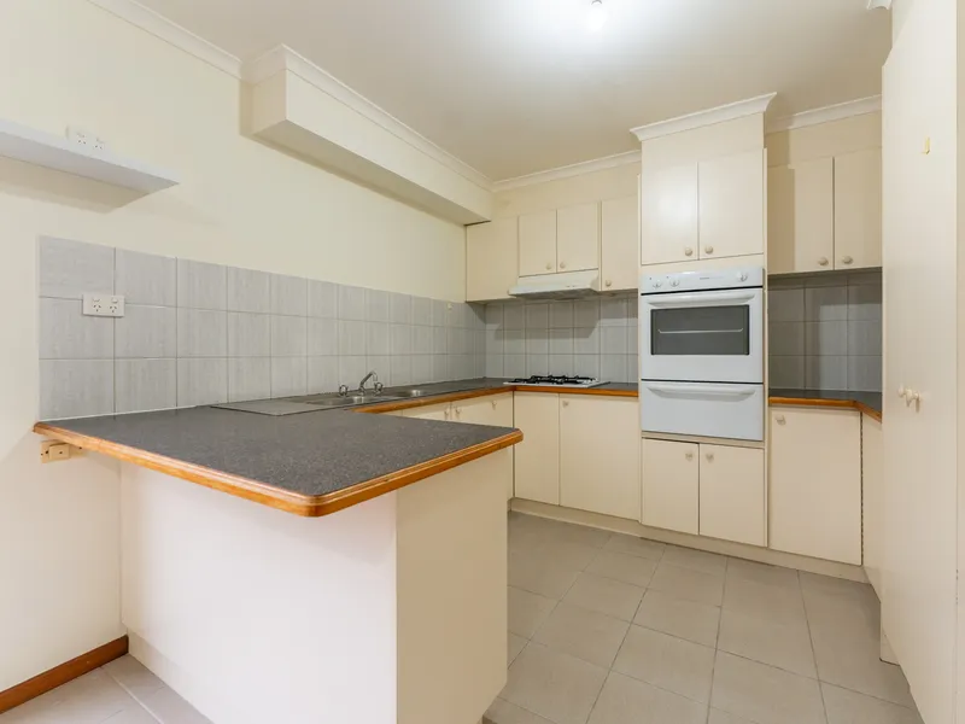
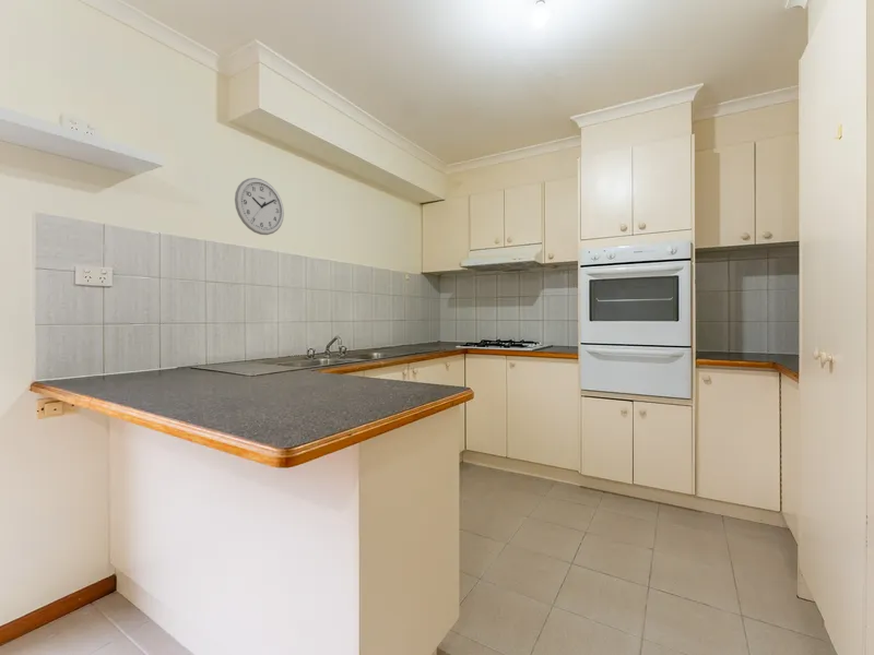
+ wall clock [234,177,285,236]
